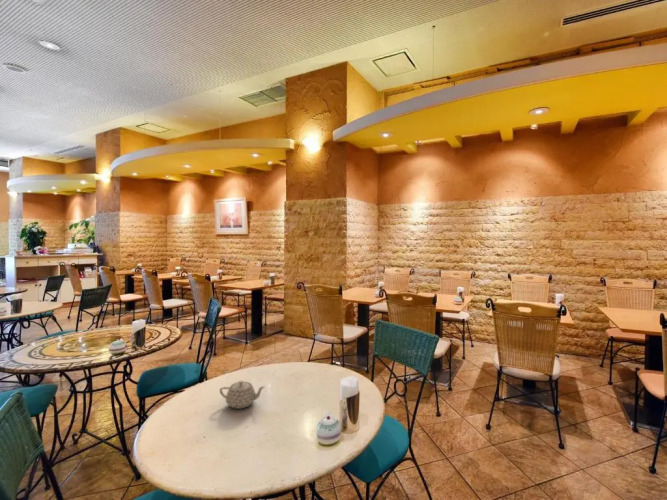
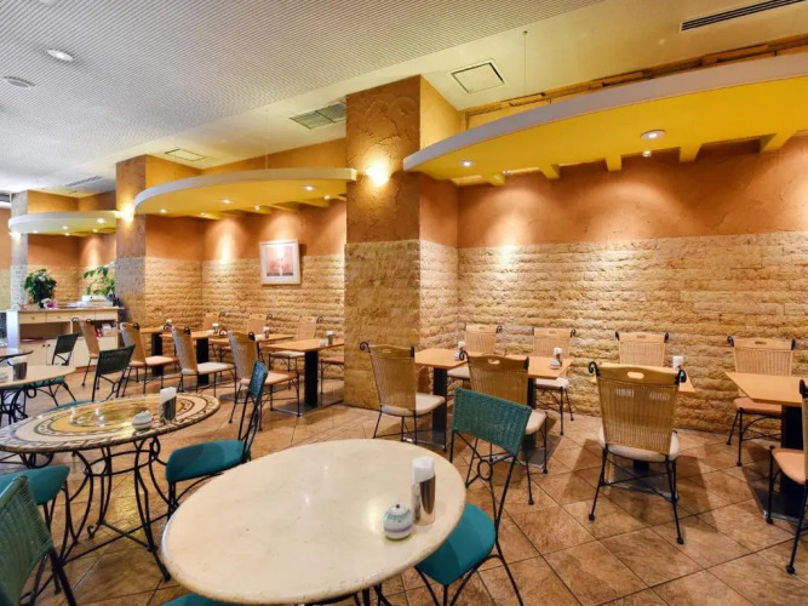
- teapot [219,380,266,410]
